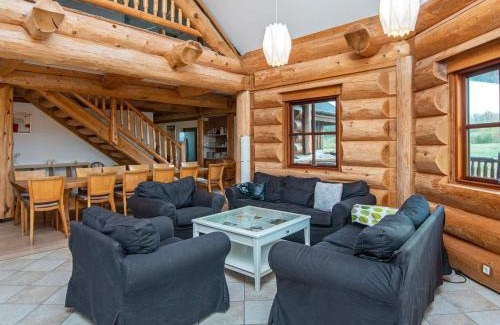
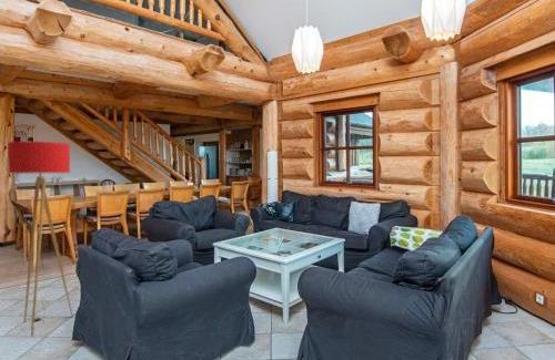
+ floor lamp [7,141,74,338]
